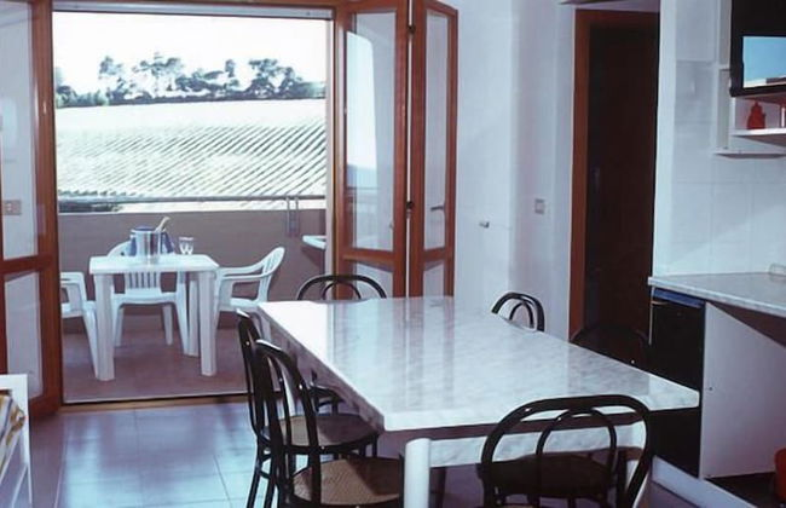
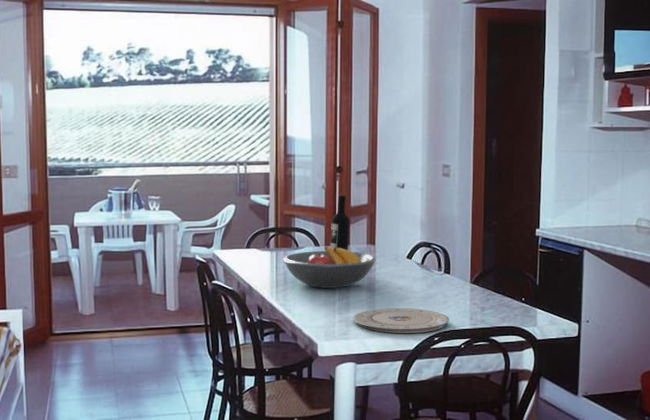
+ fruit bowl [282,245,377,289]
+ plate [352,307,450,334]
+ wine bottle [329,193,351,250]
